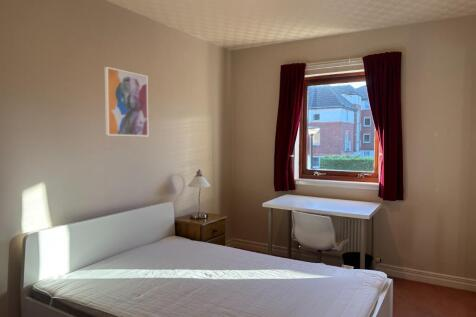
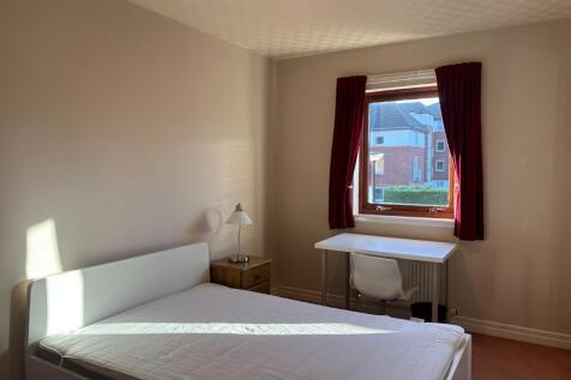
- wall art [104,66,149,137]
